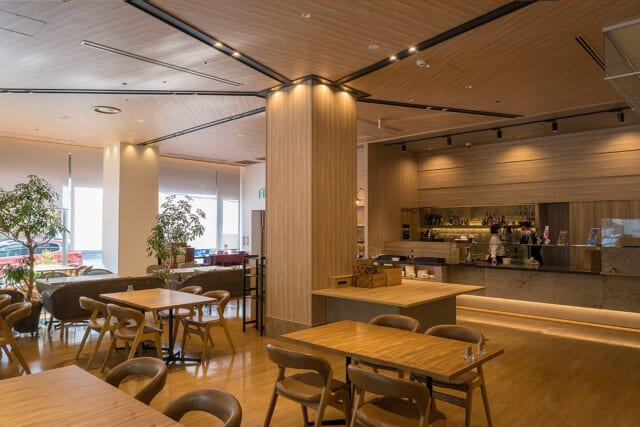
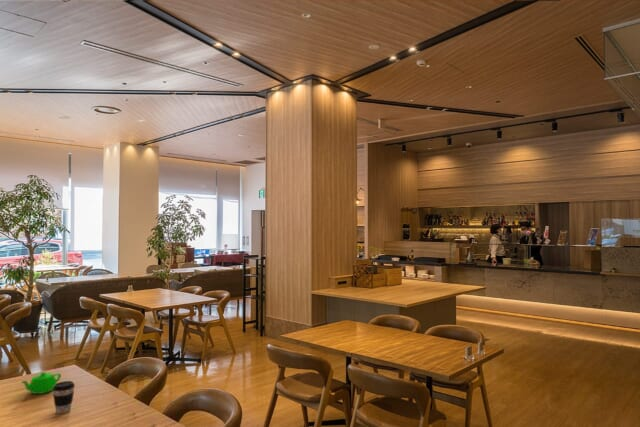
+ teapot [20,371,62,395]
+ coffee cup [52,380,76,415]
